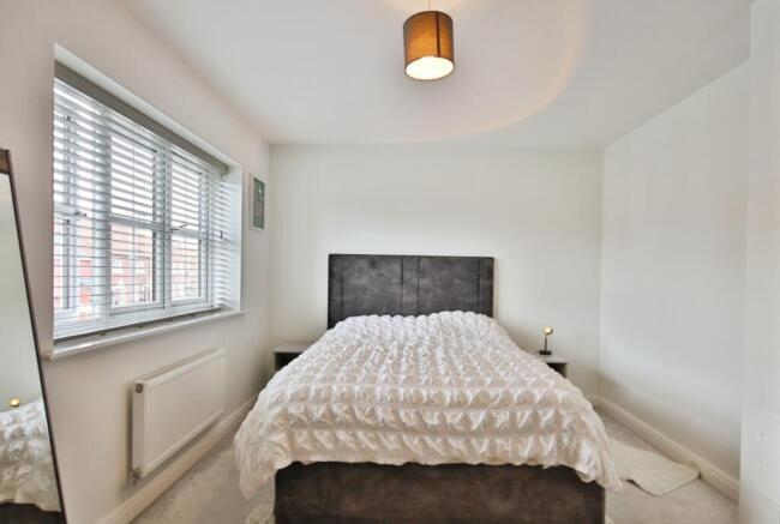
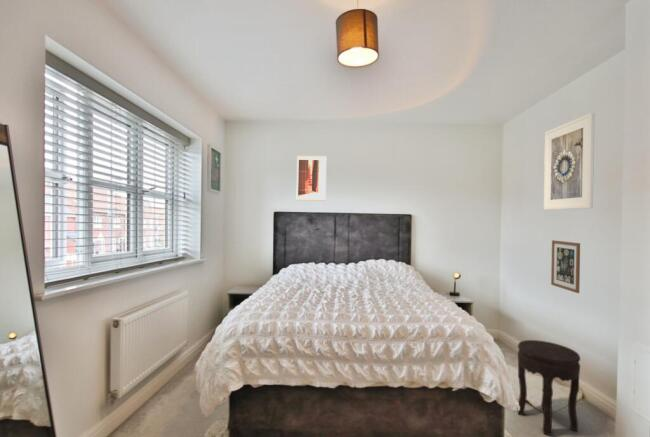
+ wall art [296,155,327,202]
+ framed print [543,112,595,211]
+ side table [517,339,581,436]
+ wall art [550,239,581,294]
